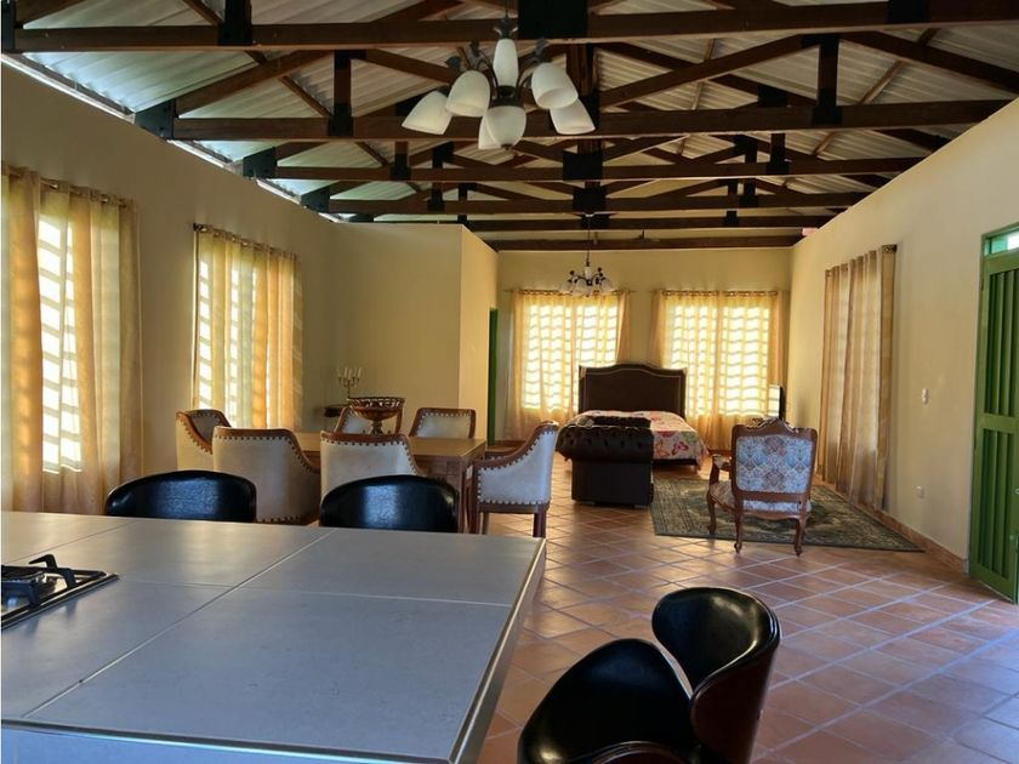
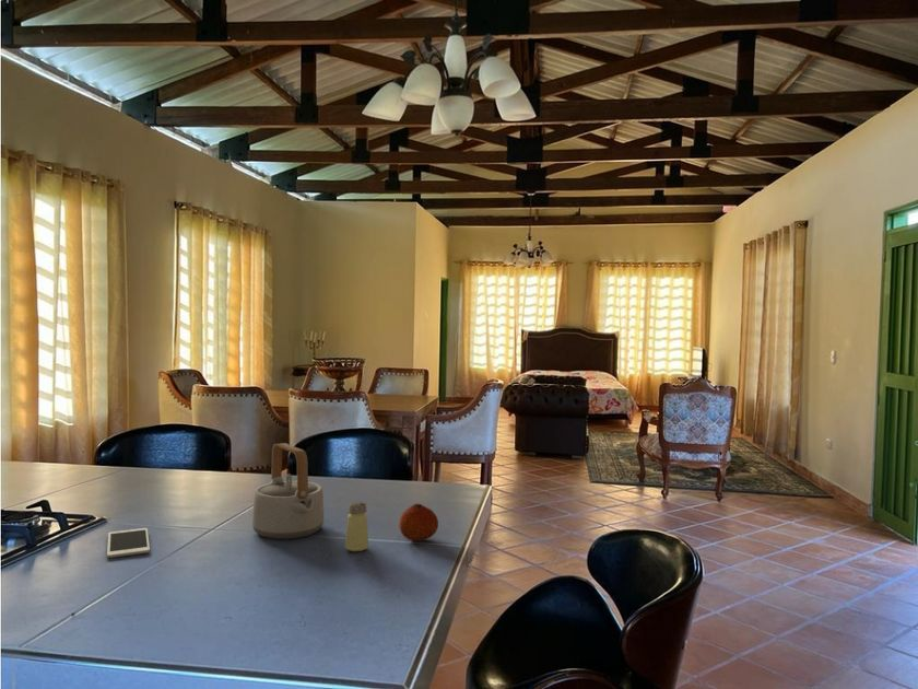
+ saltshaker [344,501,369,552]
+ teapot [251,442,325,540]
+ cell phone [106,527,151,559]
+ fruit [398,503,439,542]
